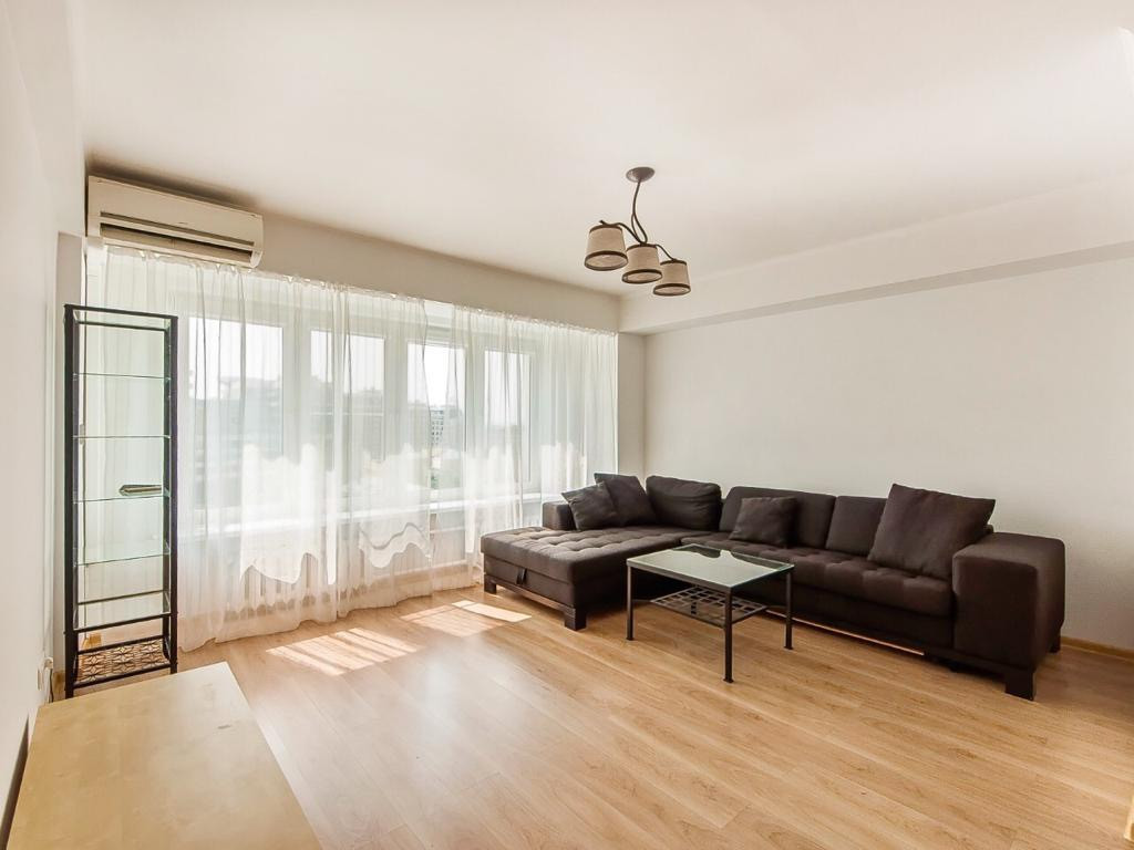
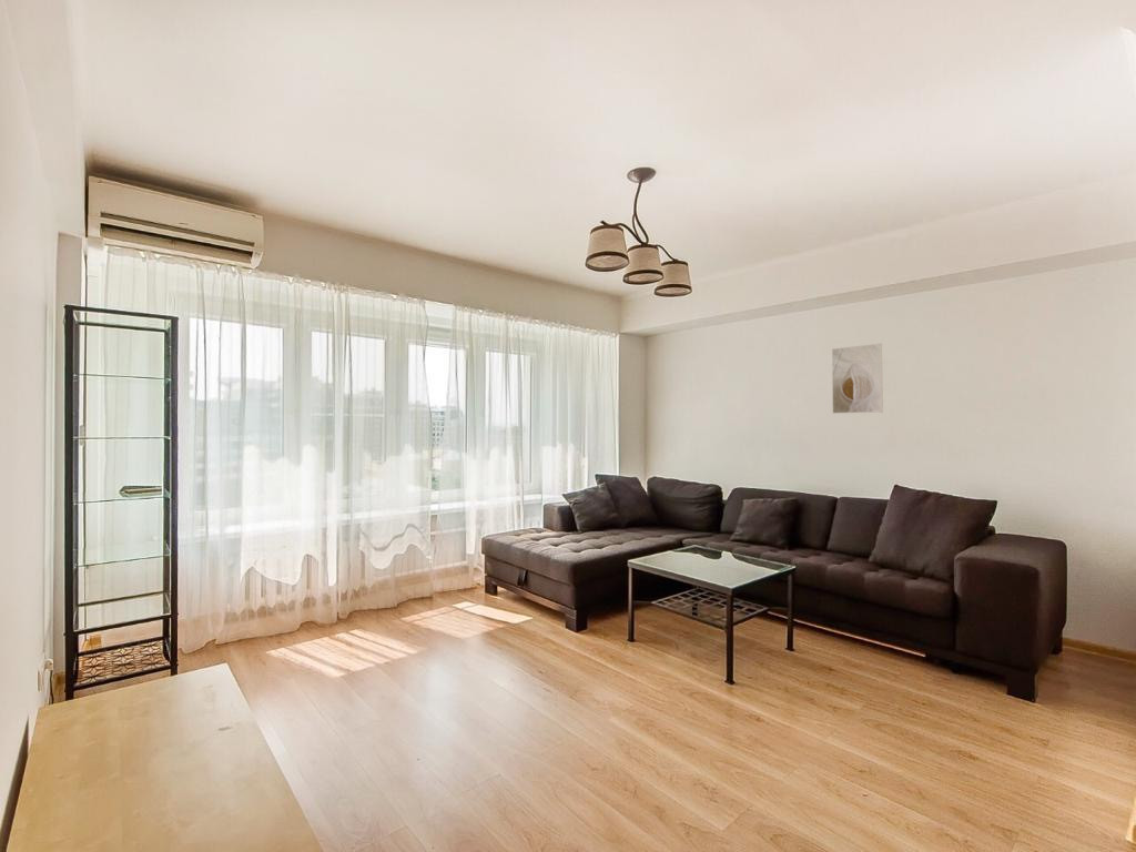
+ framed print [831,343,884,415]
